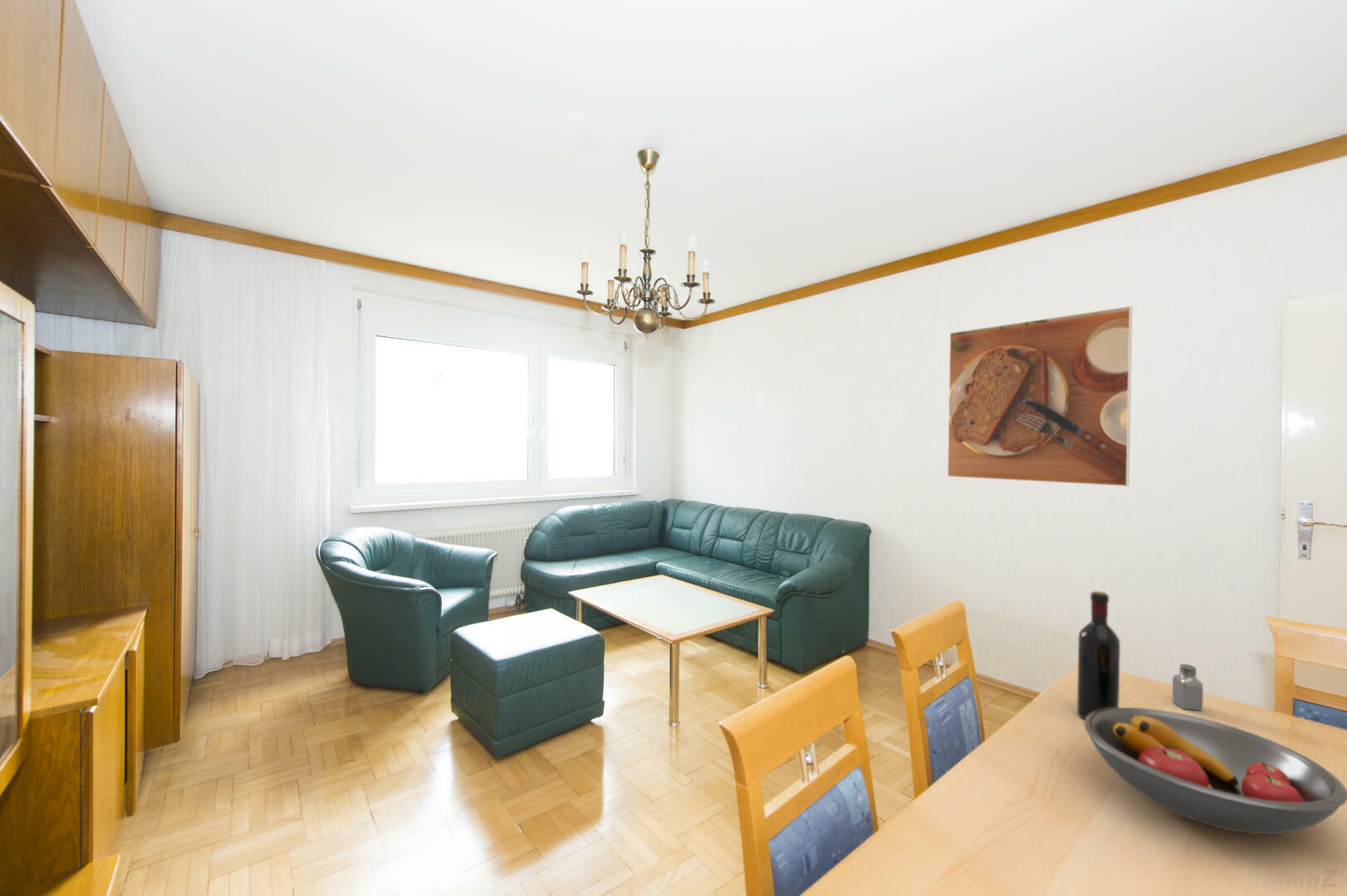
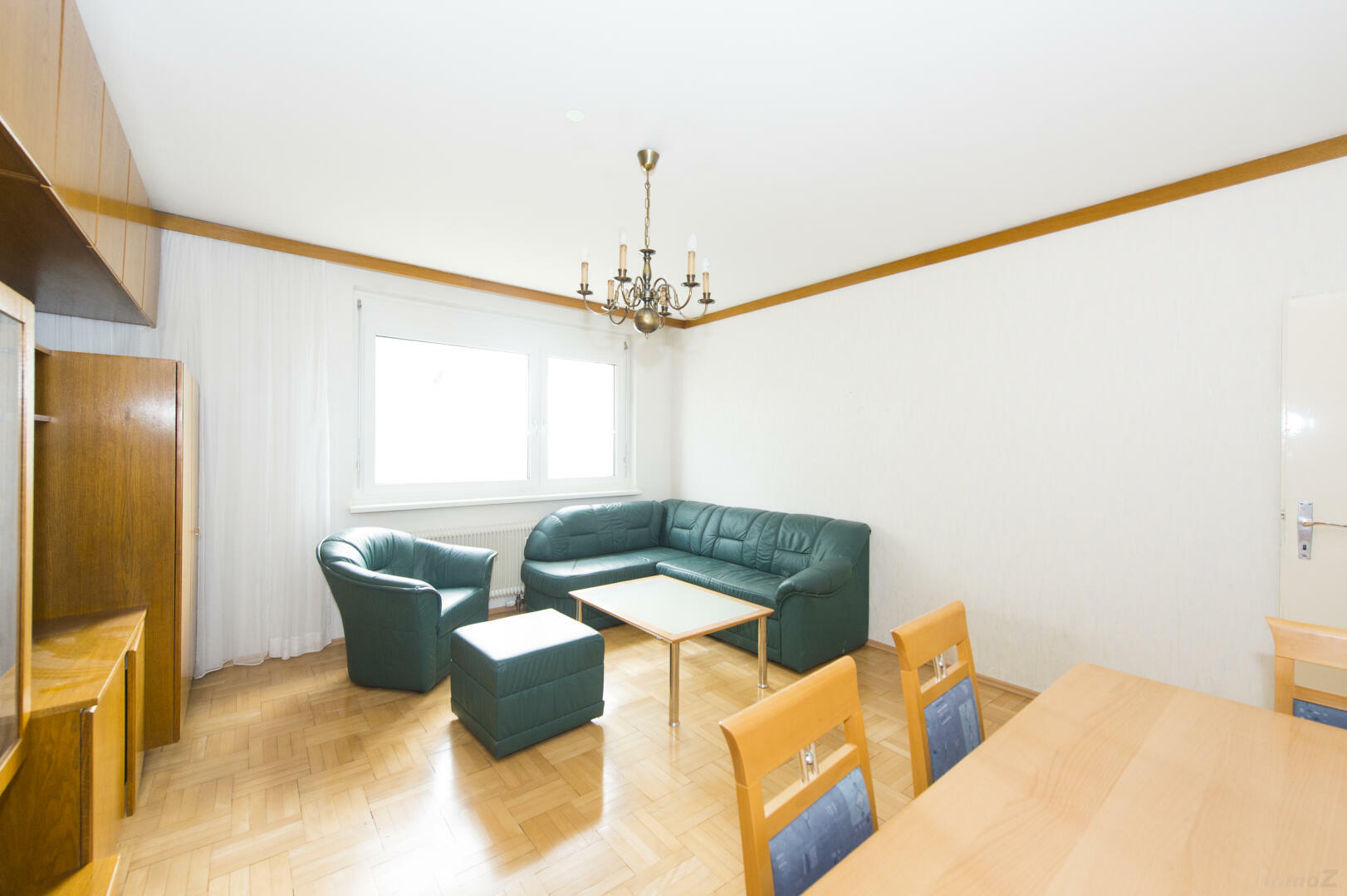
- fruit bowl [1084,707,1347,835]
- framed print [947,305,1133,487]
- wine bottle [1076,590,1121,720]
- saltshaker [1172,663,1204,711]
